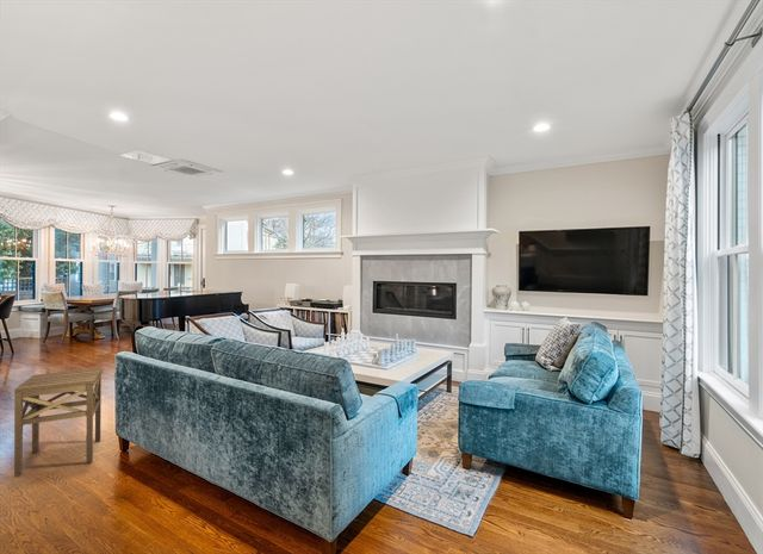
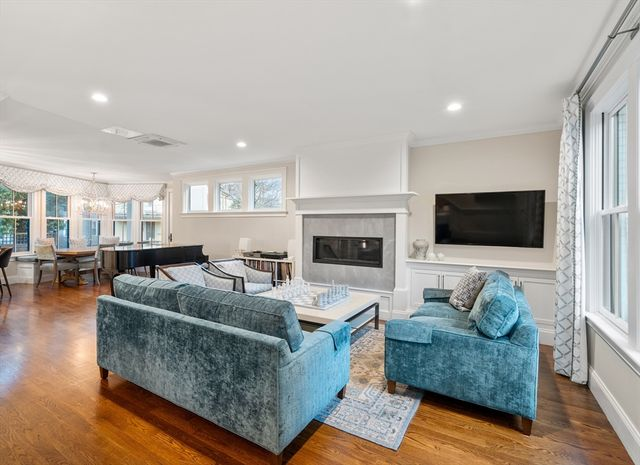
- side table [13,367,104,478]
